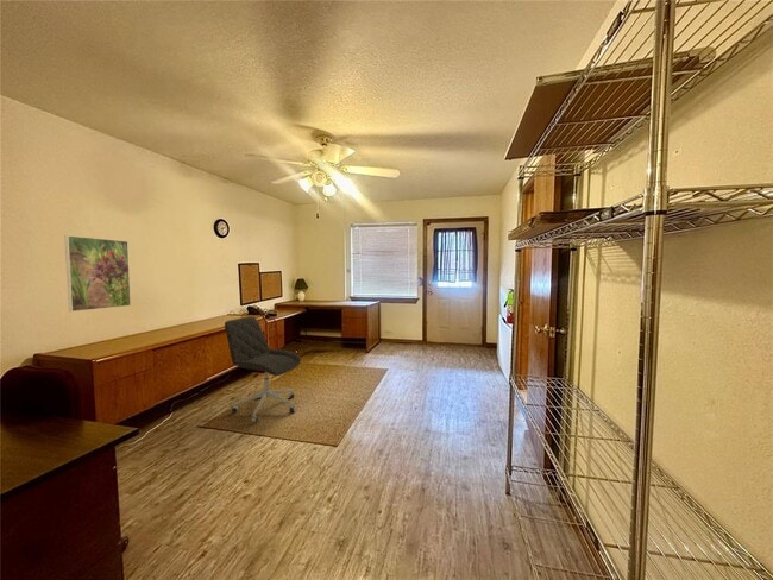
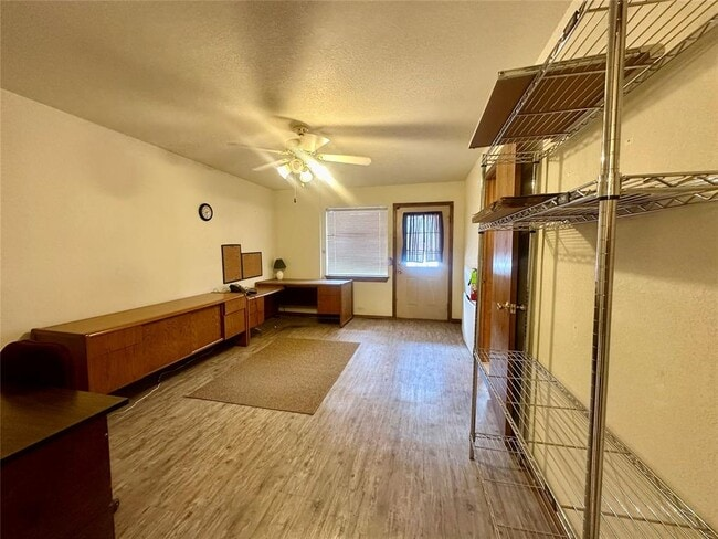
- office chair [224,315,302,423]
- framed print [63,234,132,313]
